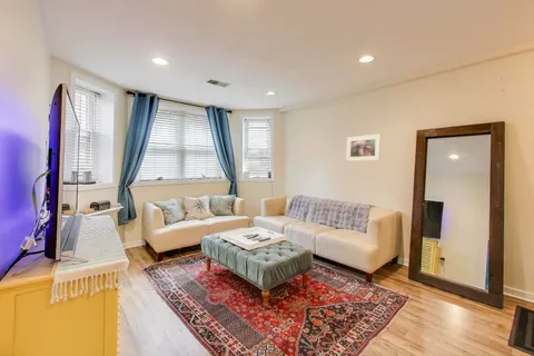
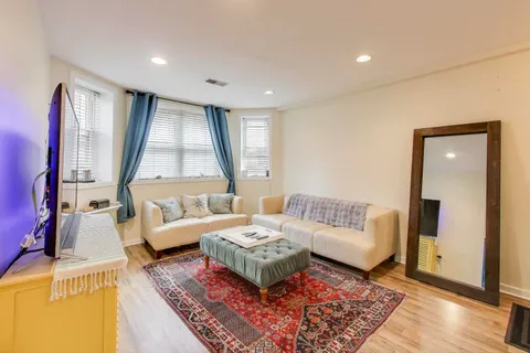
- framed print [345,132,382,162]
